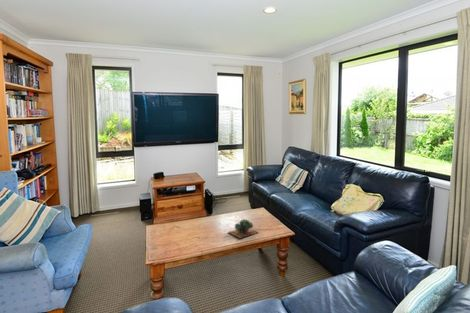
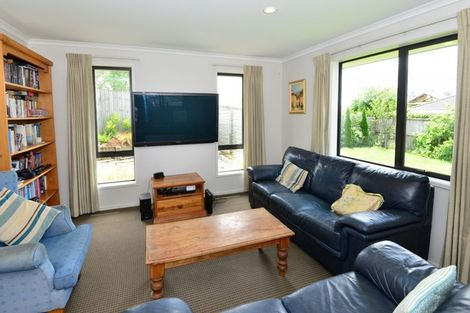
- succulent plant [227,218,260,239]
